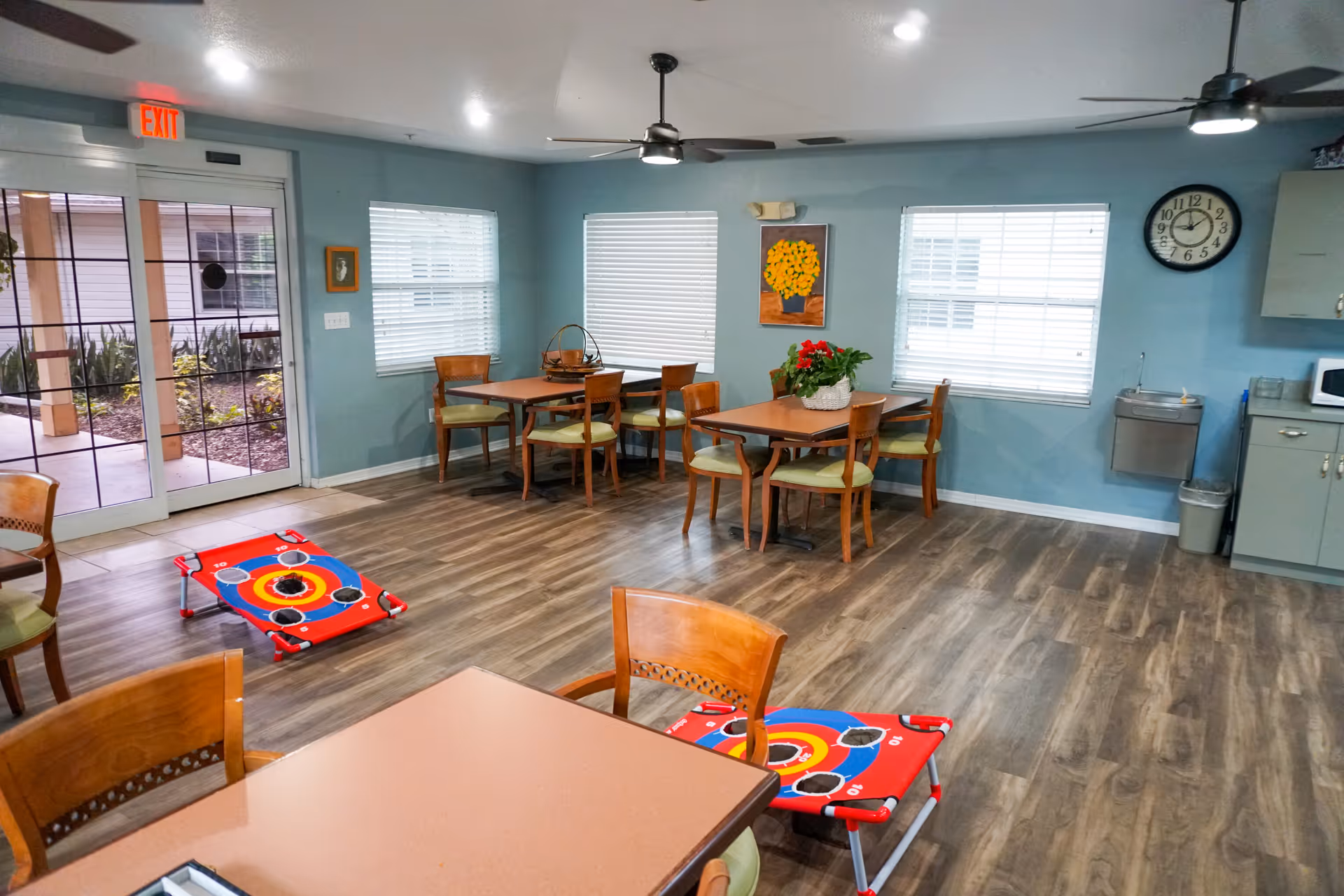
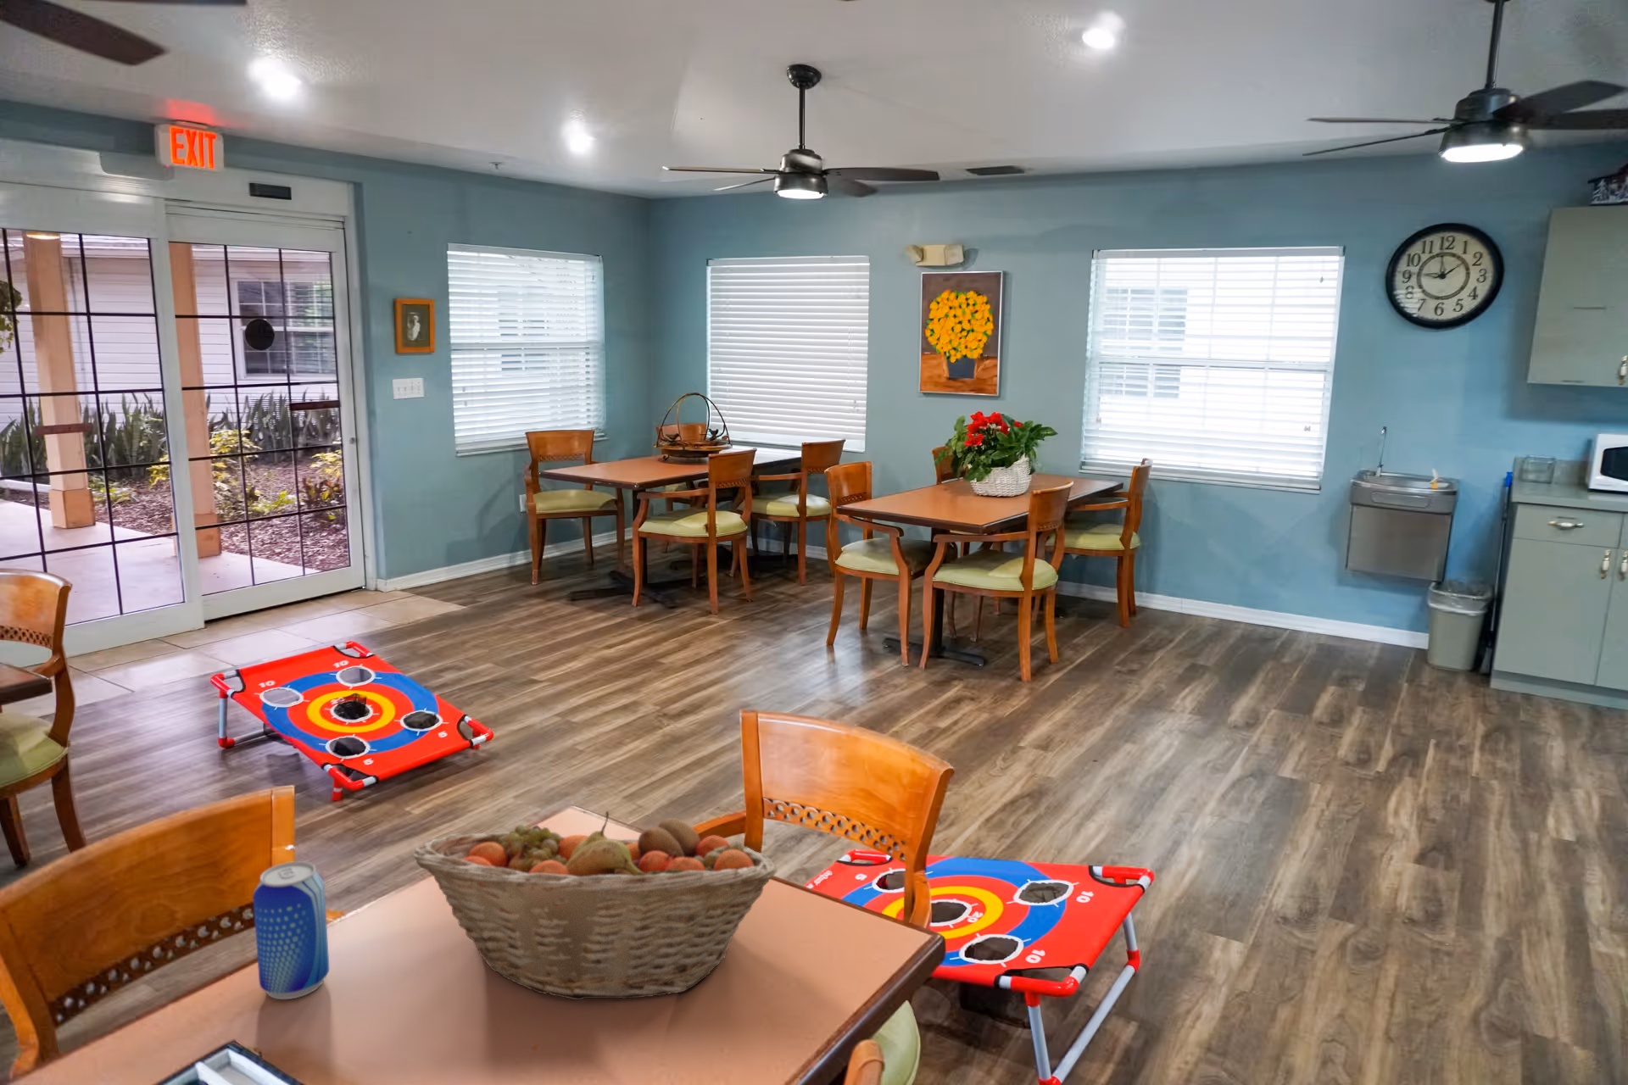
+ beer can [253,860,329,1000]
+ fruit basket [412,810,778,1001]
